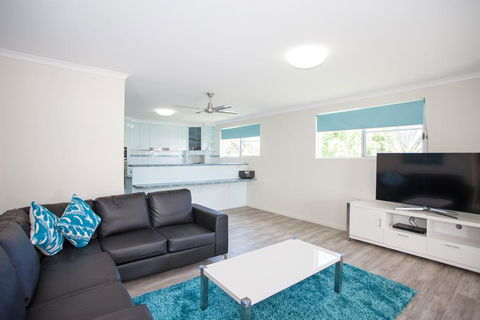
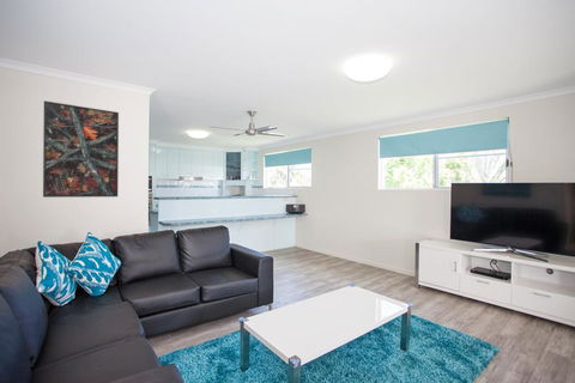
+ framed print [42,99,120,199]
